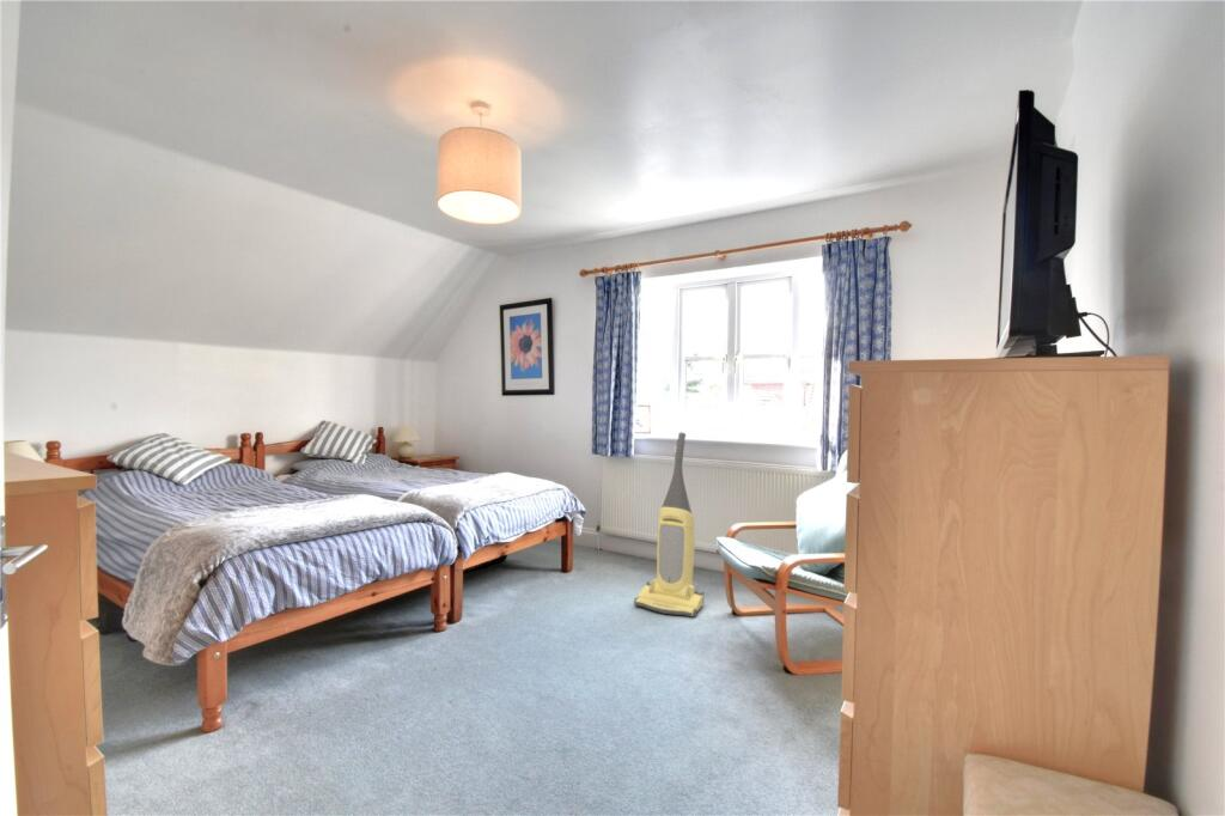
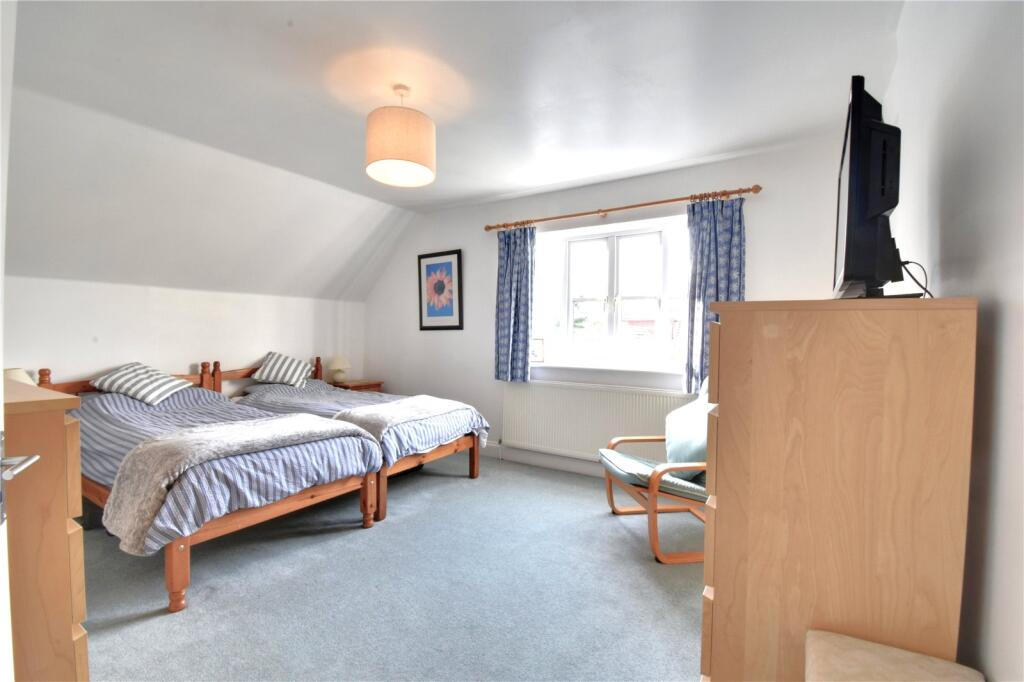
- vacuum cleaner [633,432,705,619]
